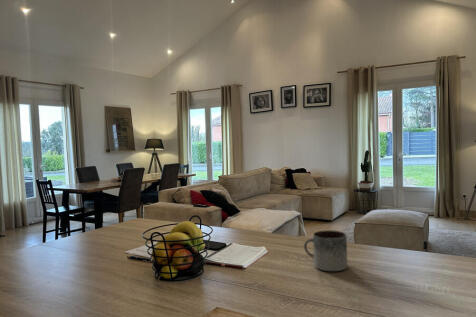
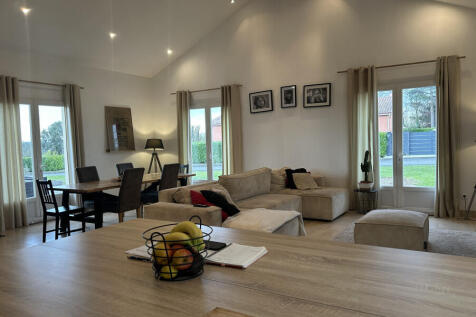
- mug [303,229,348,272]
